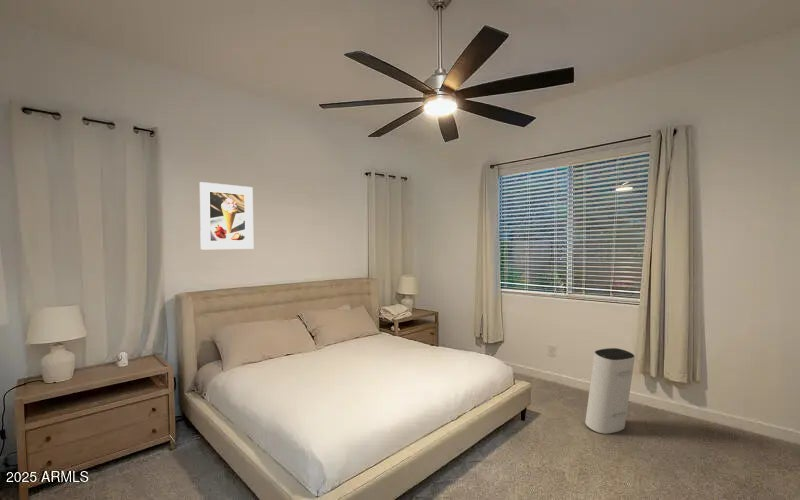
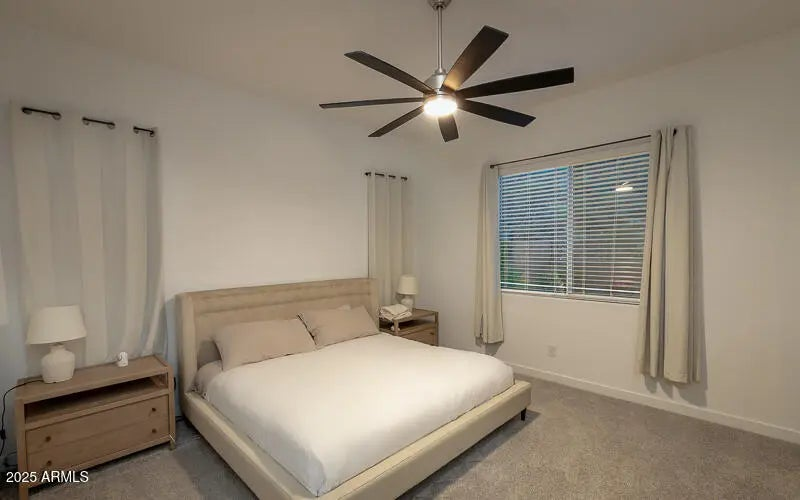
- air purifier [584,347,636,435]
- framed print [199,181,254,251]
